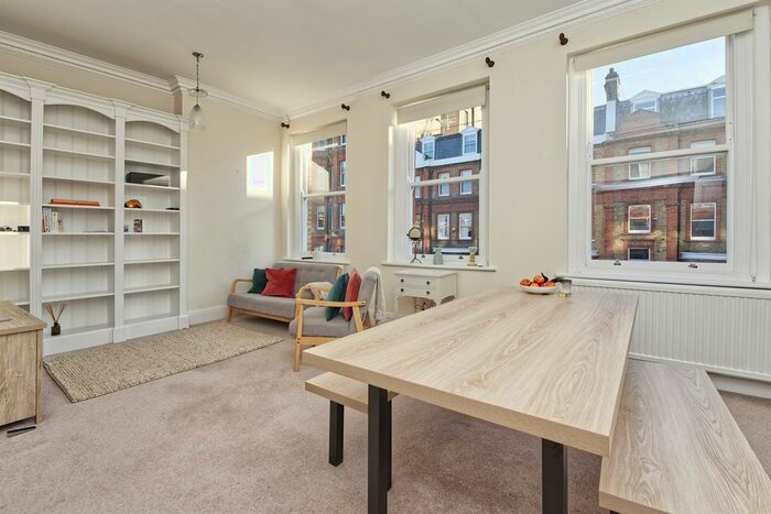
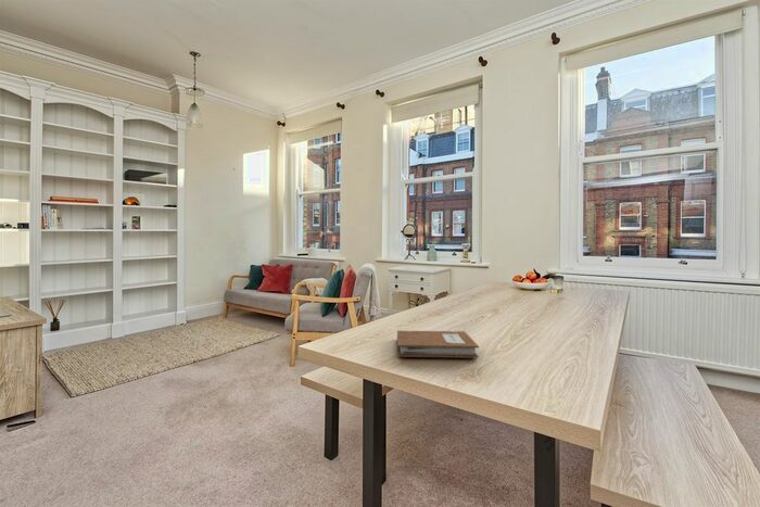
+ notebook [396,329,480,359]
